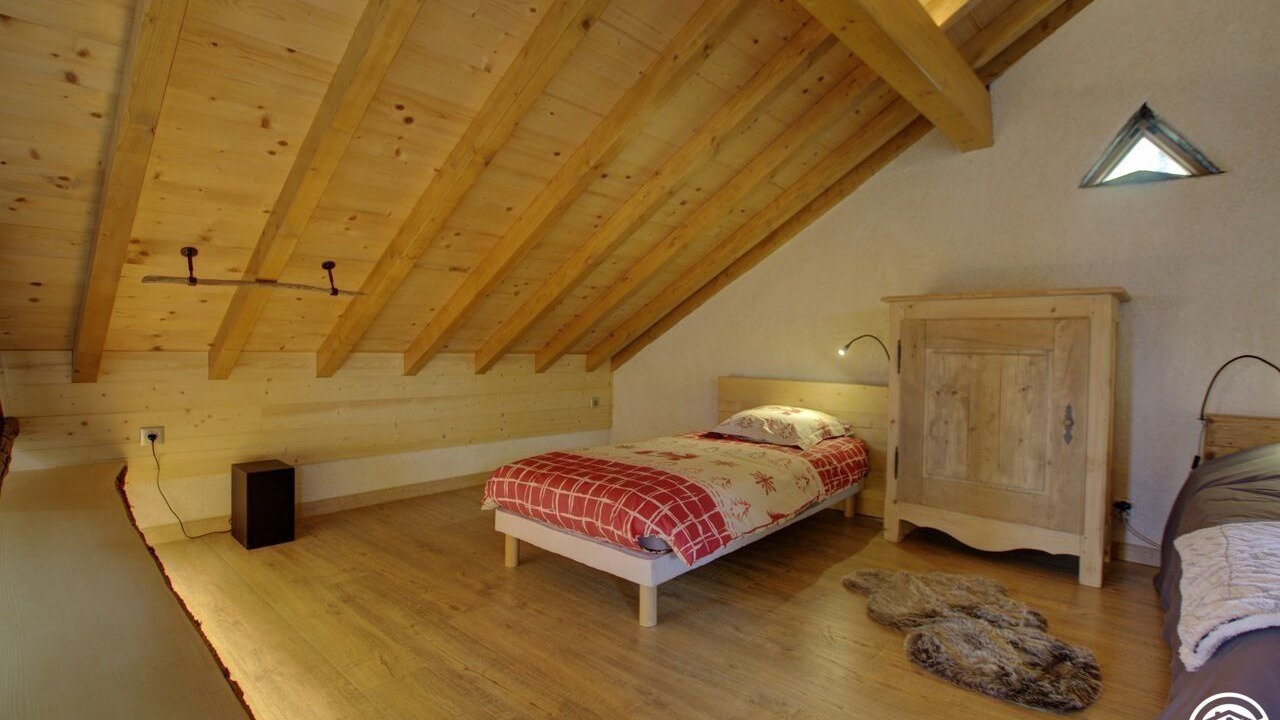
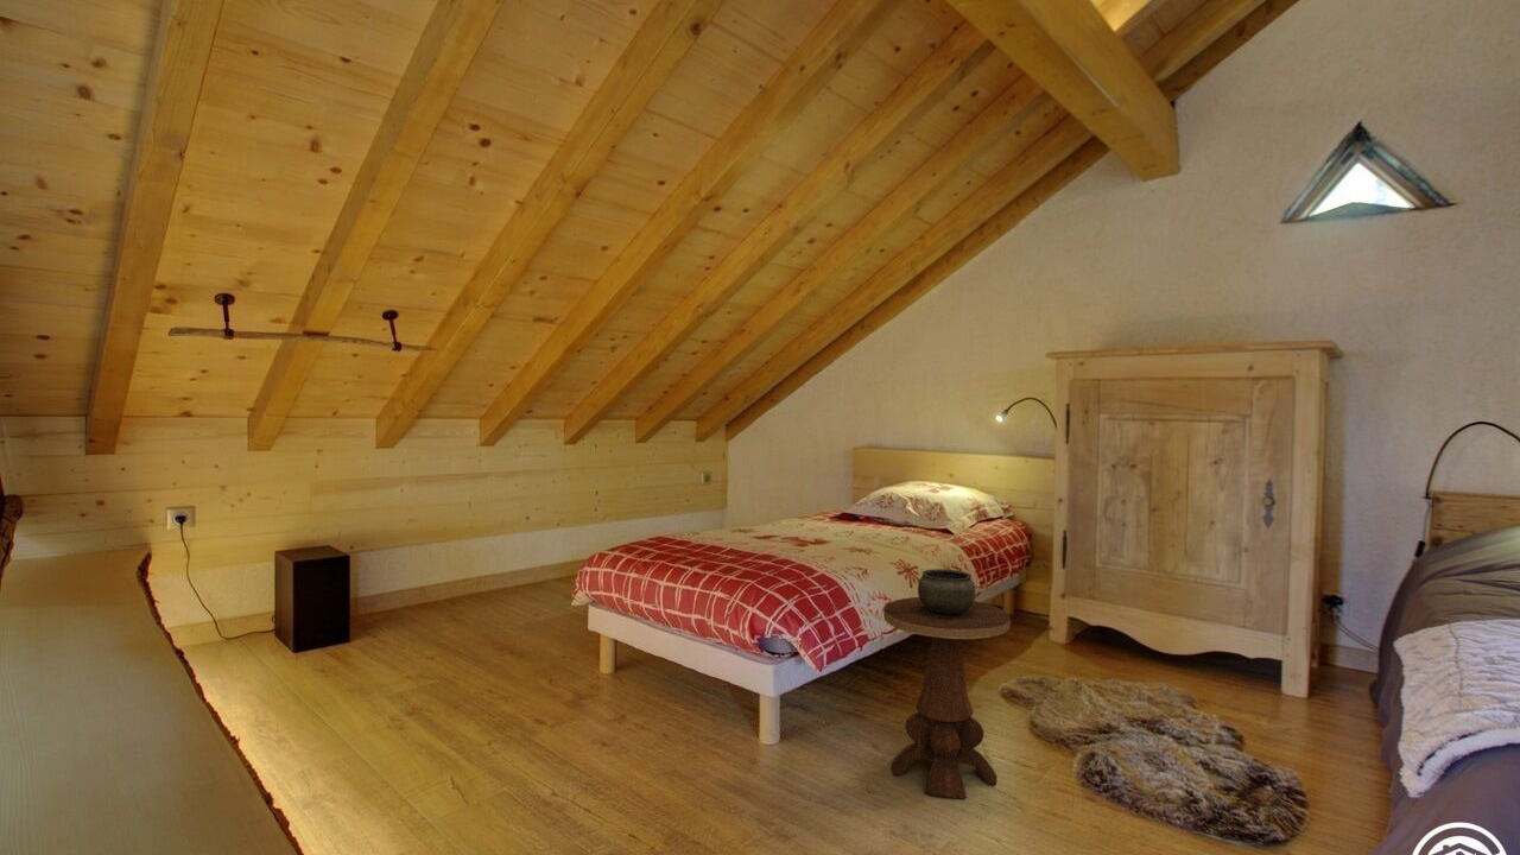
+ side table [882,568,1012,799]
